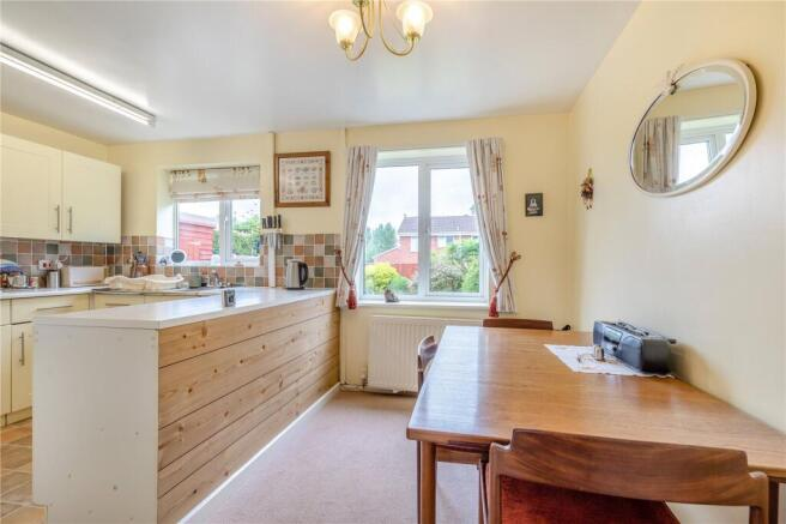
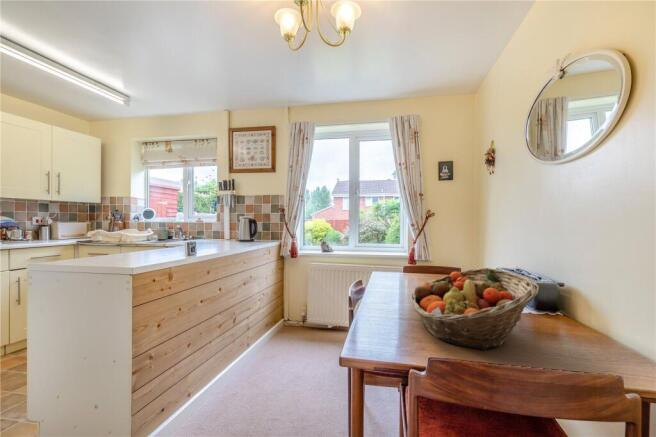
+ fruit basket [409,267,540,351]
